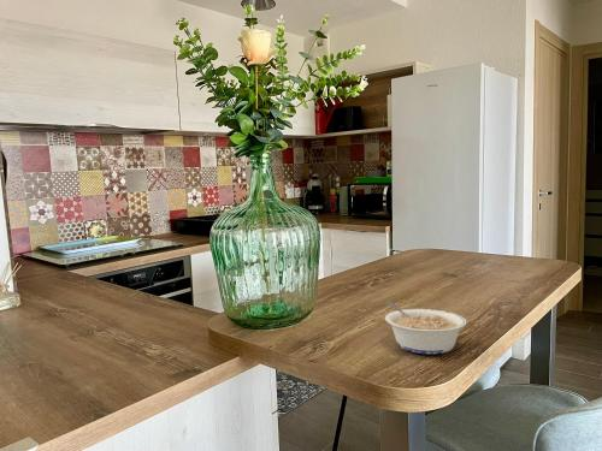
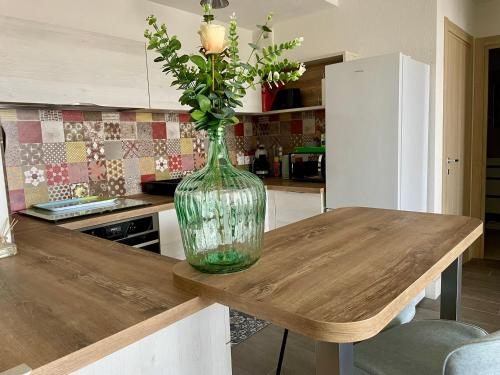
- legume [384,301,467,355]
